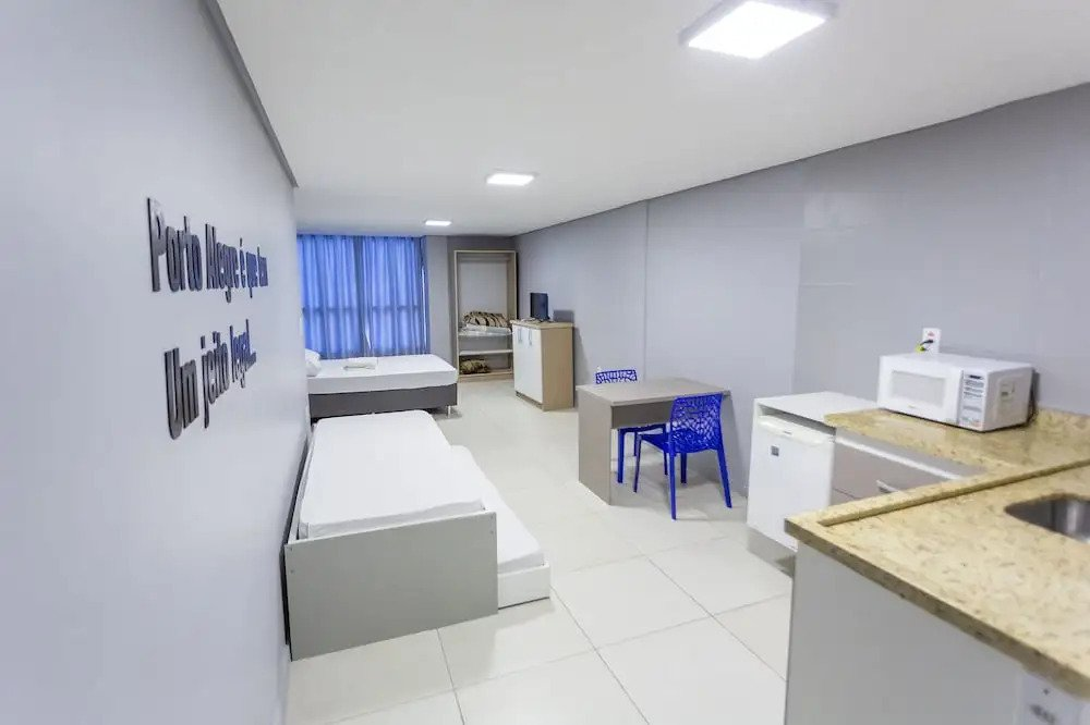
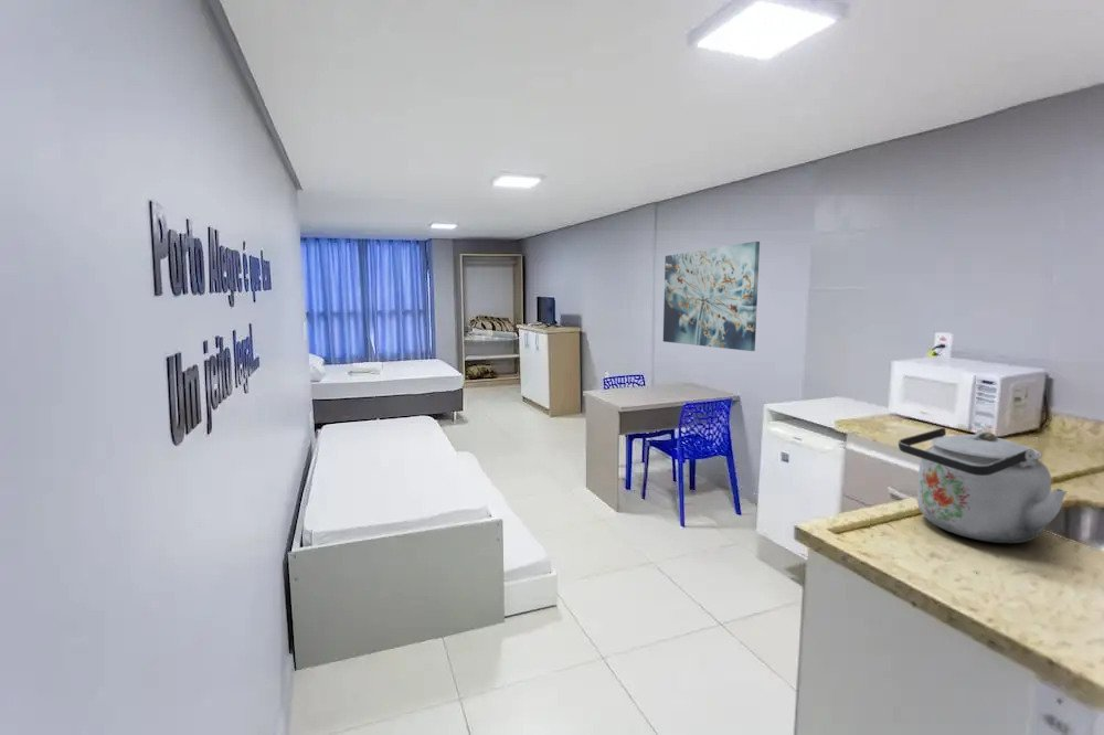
+ kettle [898,427,1069,544]
+ wall art [662,241,761,352]
